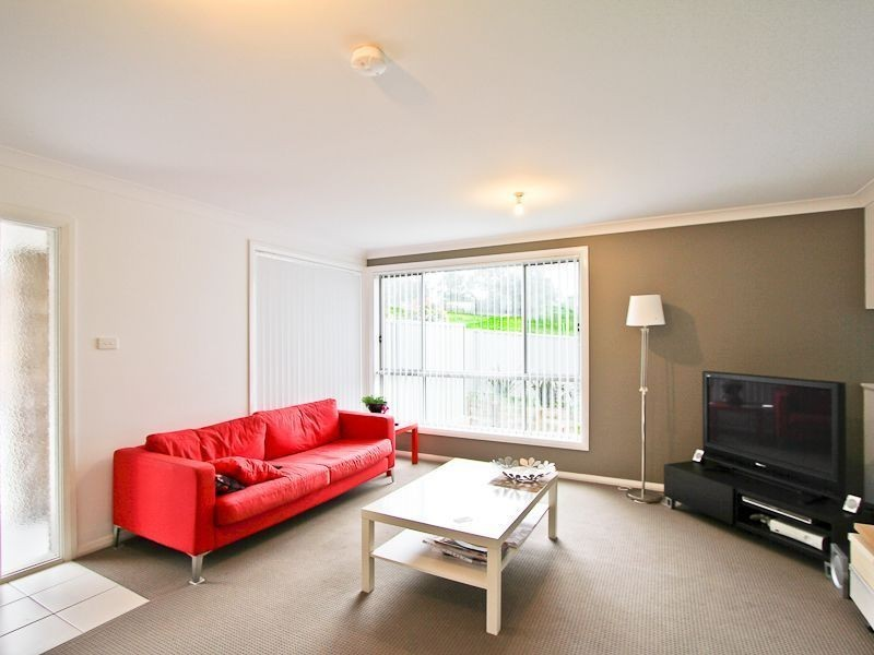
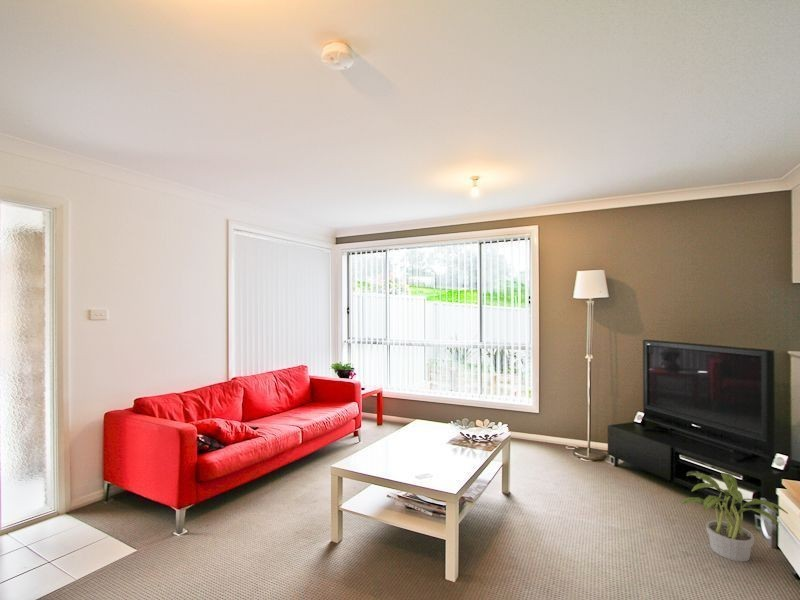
+ potted plant [679,472,789,563]
